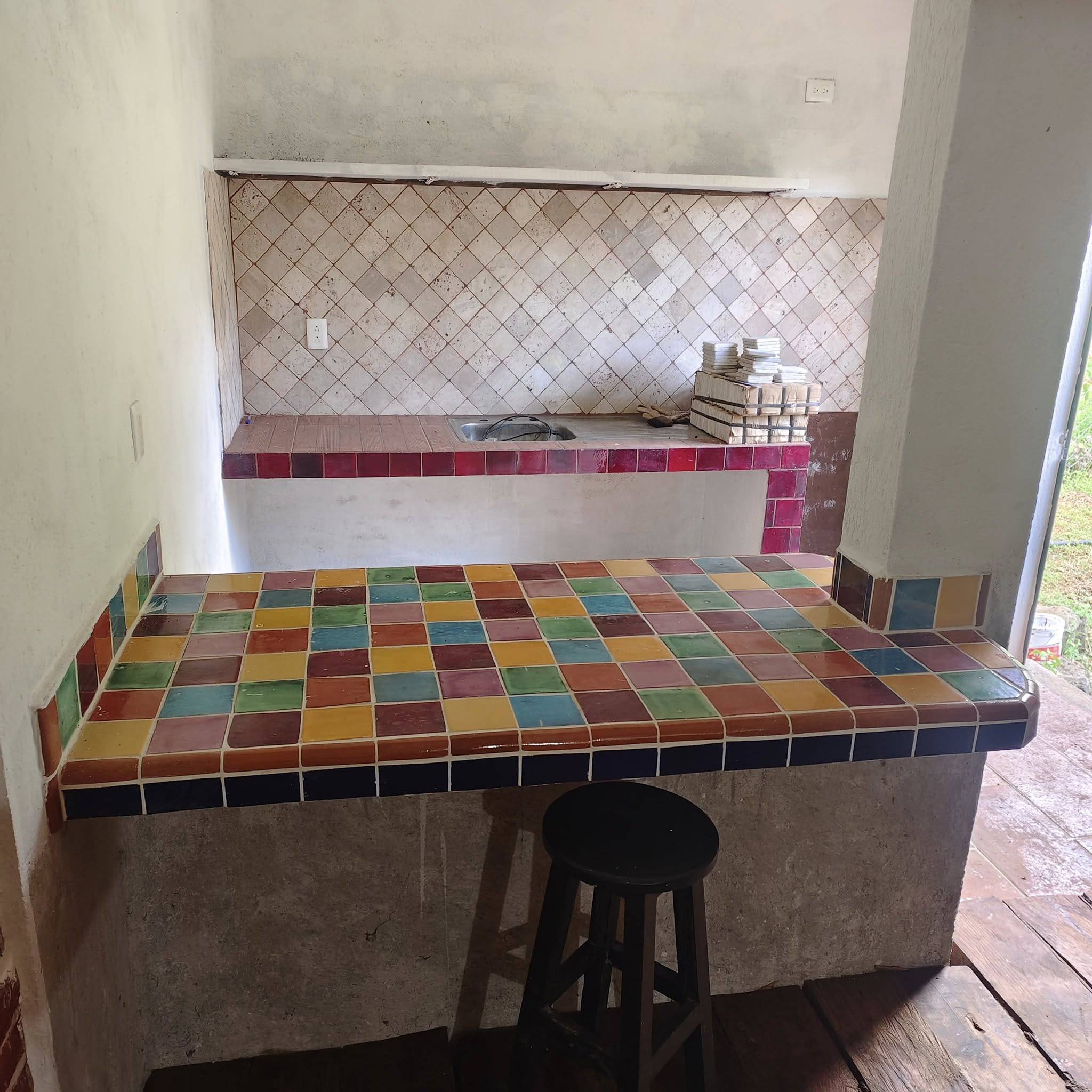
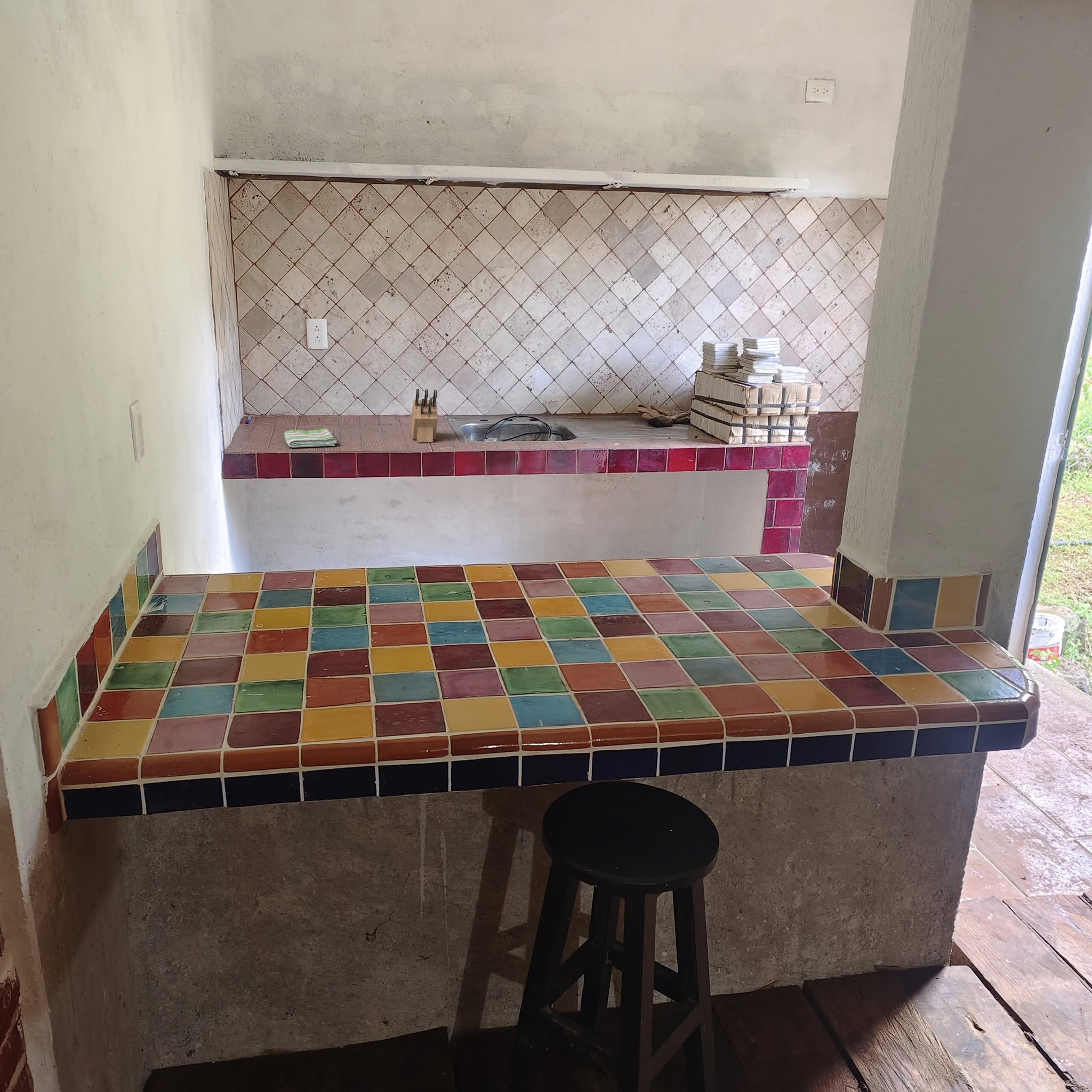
+ knife block [410,388,438,443]
+ dish towel [284,428,338,448]
